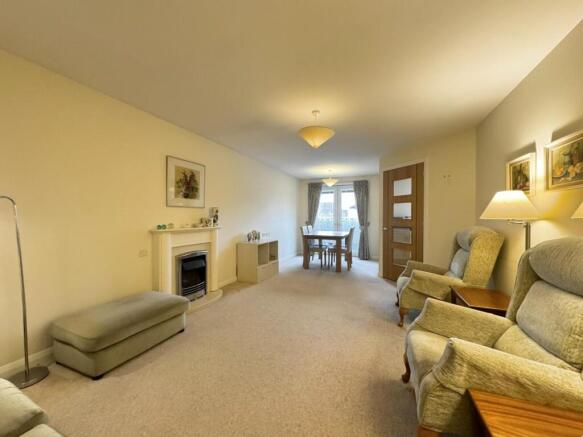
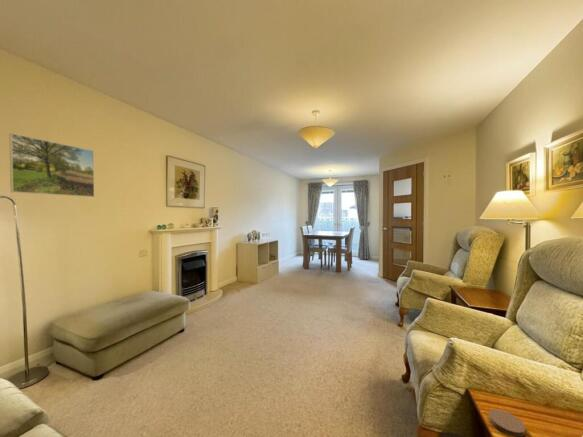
+ coaster [488,408,527,437]
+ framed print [8,132,95,198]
